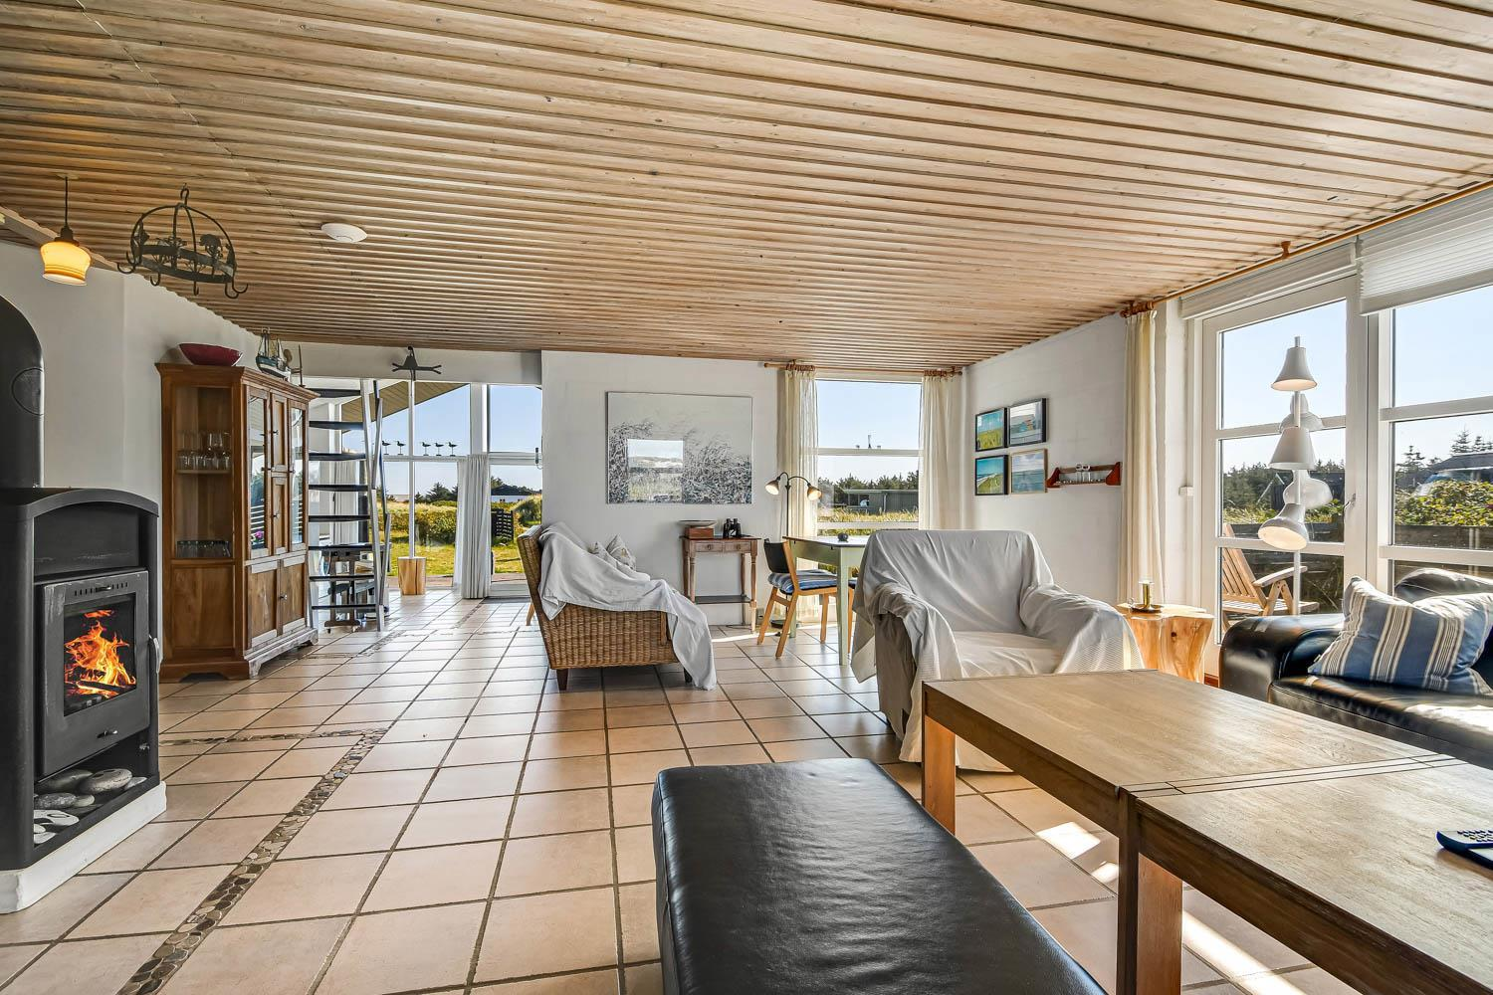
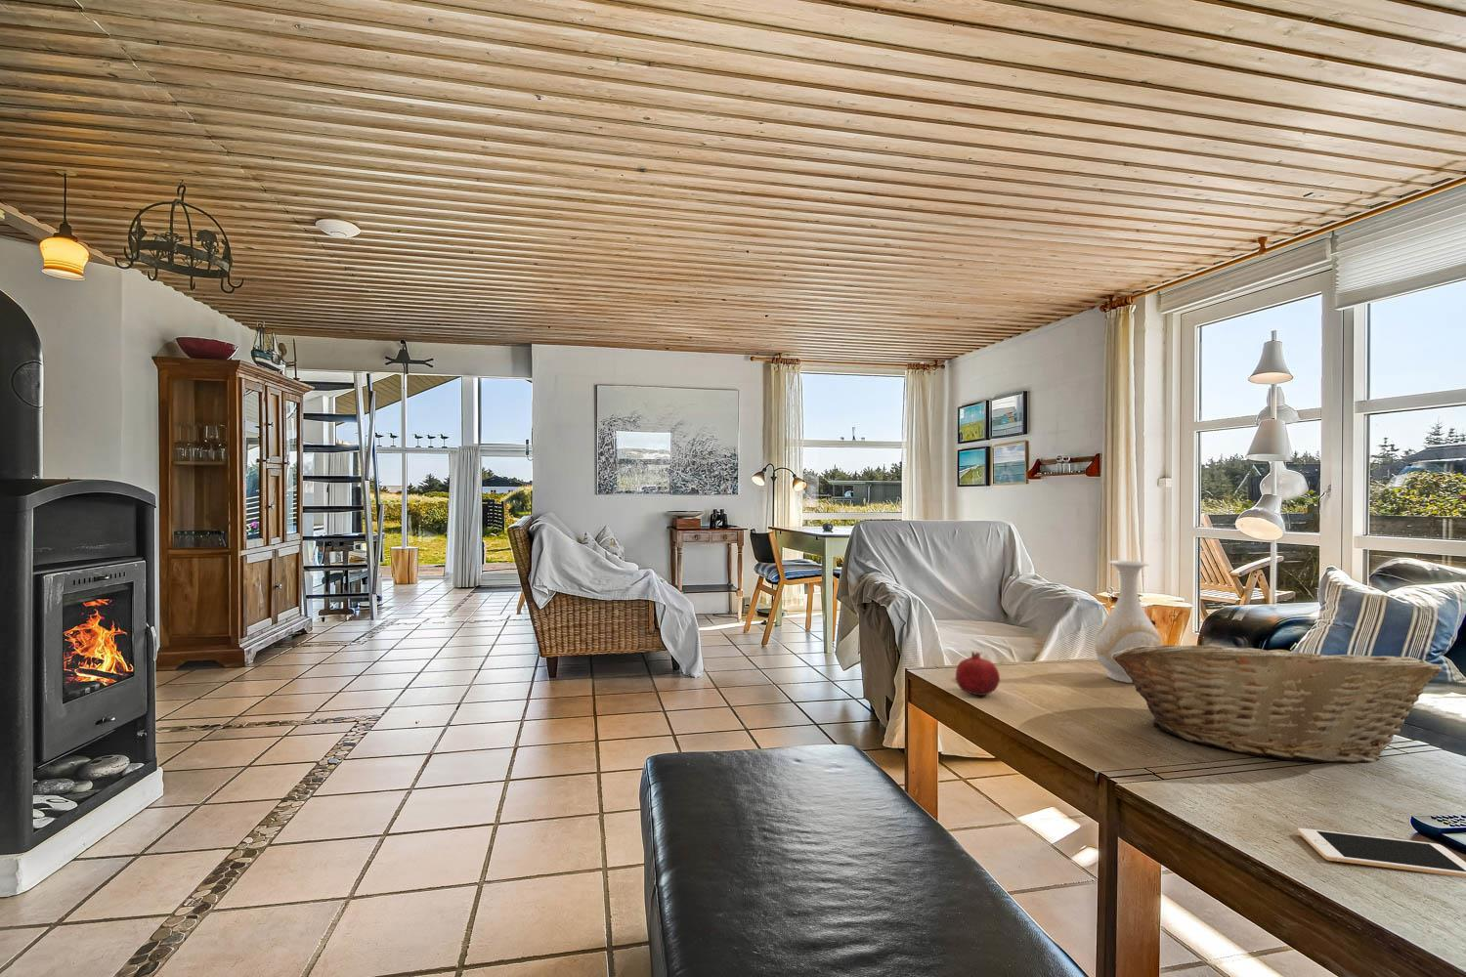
+ fruit [954,651,1001,697]
+ cell phone [1297,828,1466,879]
+ fruit basket [1113,636,1443,764]
+ vase [1094,559,1163,684]
